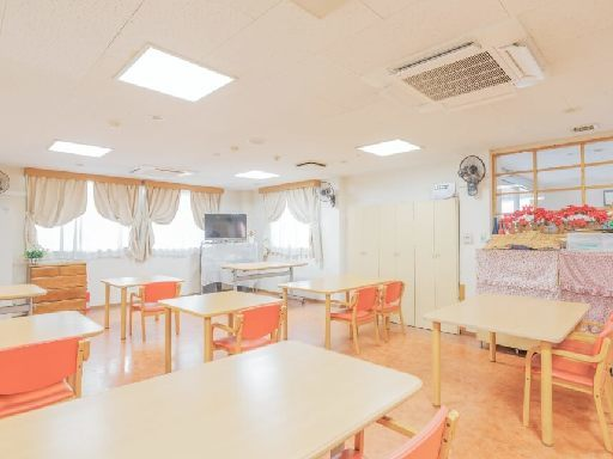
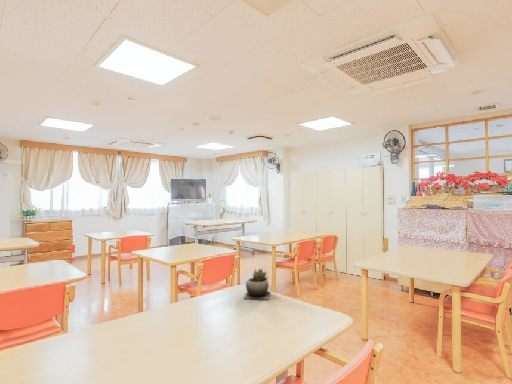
+ succulent plant [243,267,271,301]
